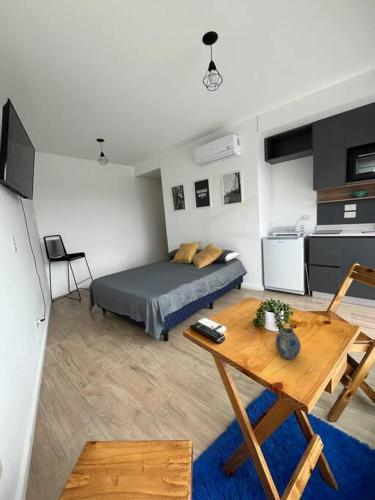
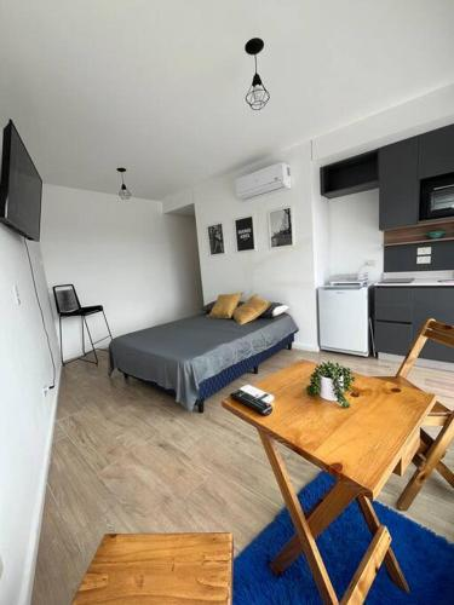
- teapot [274,325,302,361]
